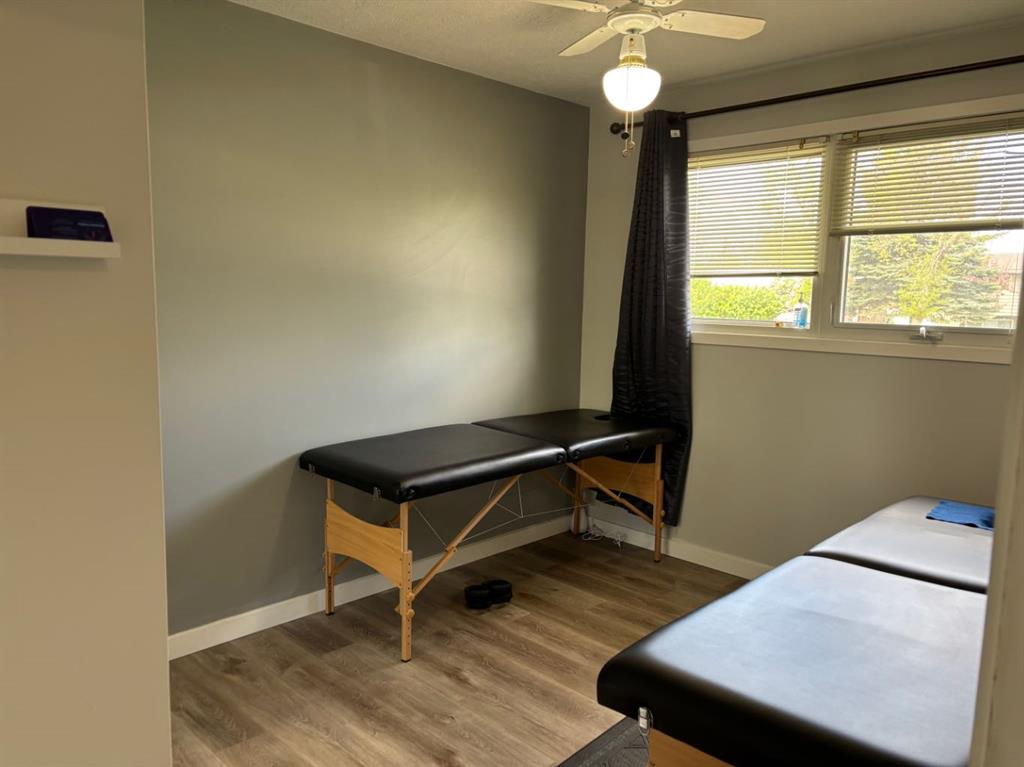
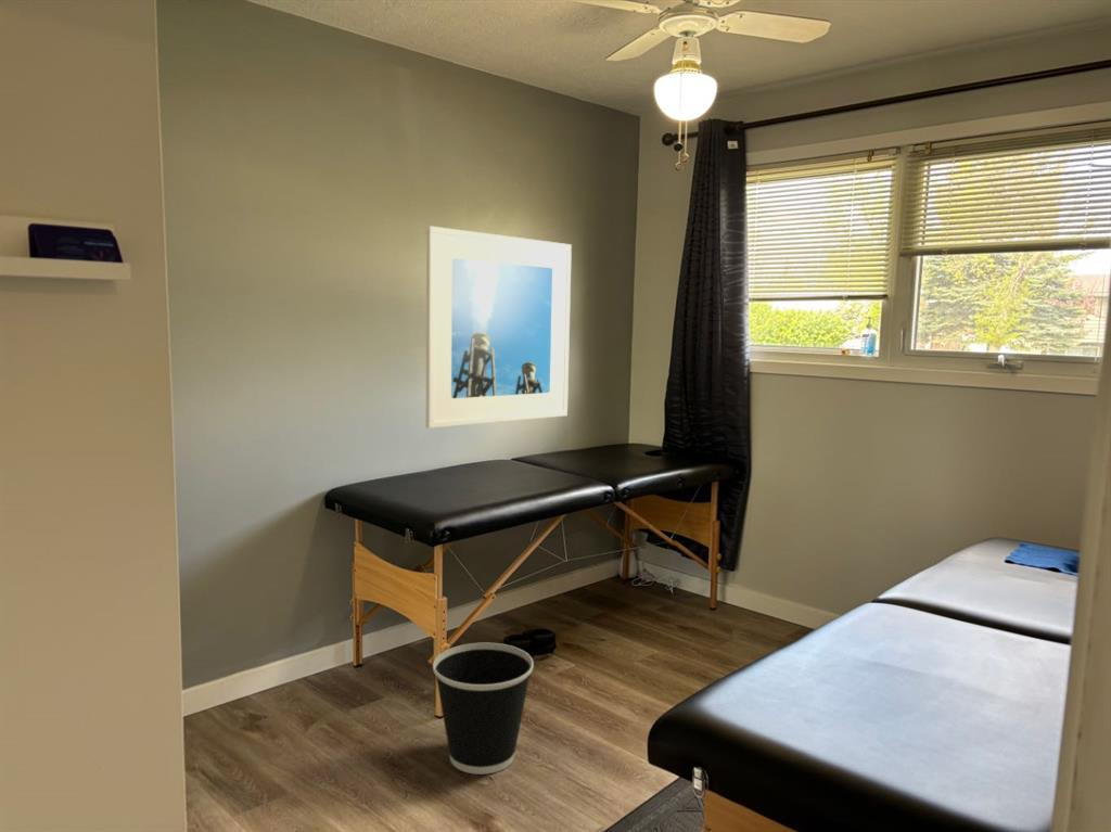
+ wastebasket [432,642,535,776]
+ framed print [425,225,573,430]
